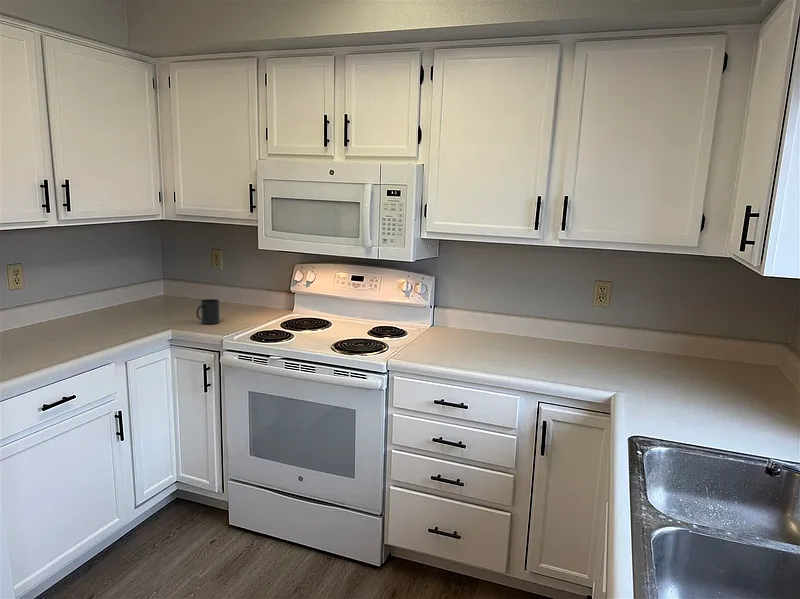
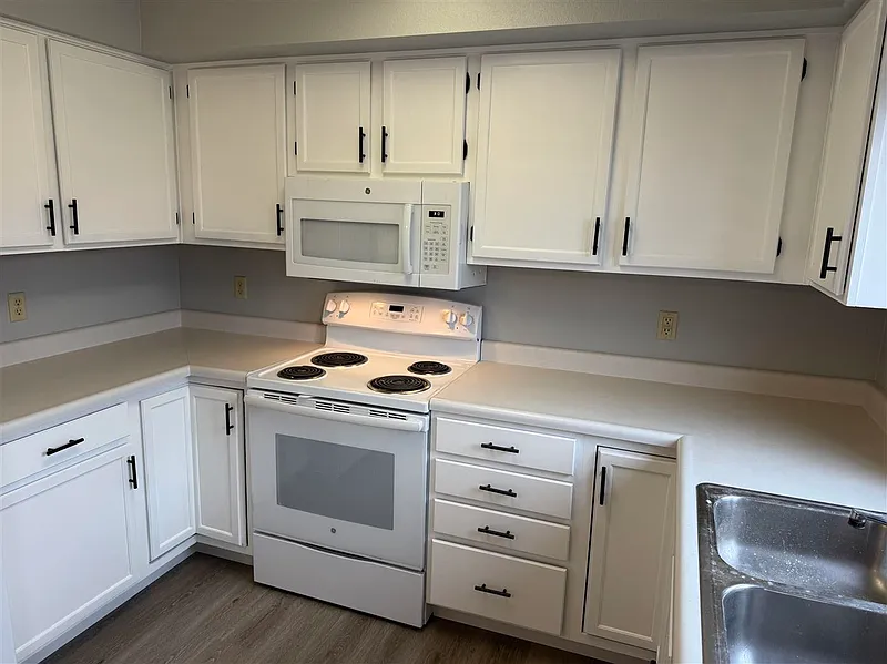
- mug [195,298,221,325]
